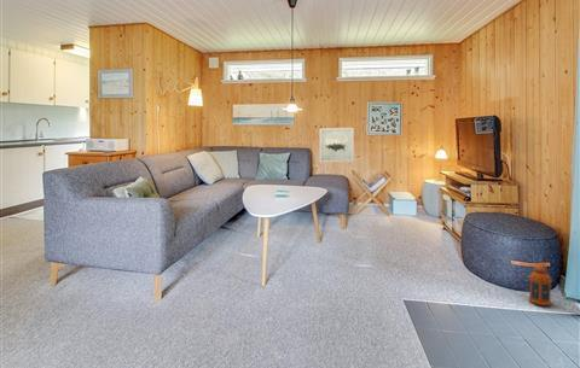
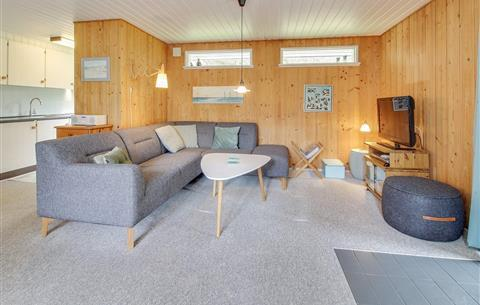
- lantern [527,262,553,306]
- wall art [319,127,355,163]
